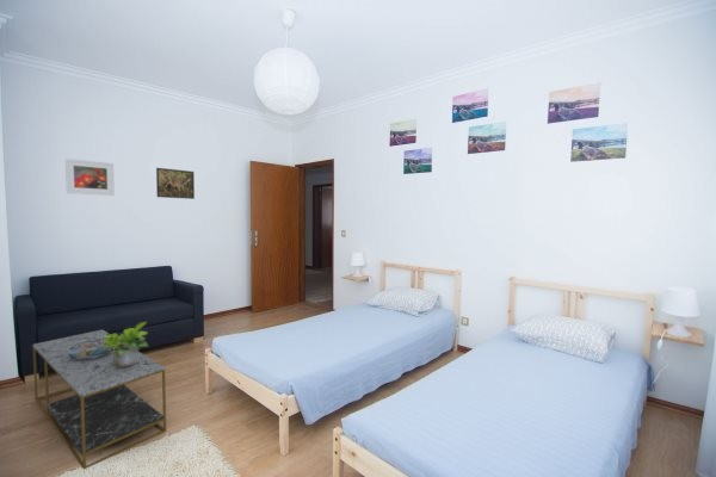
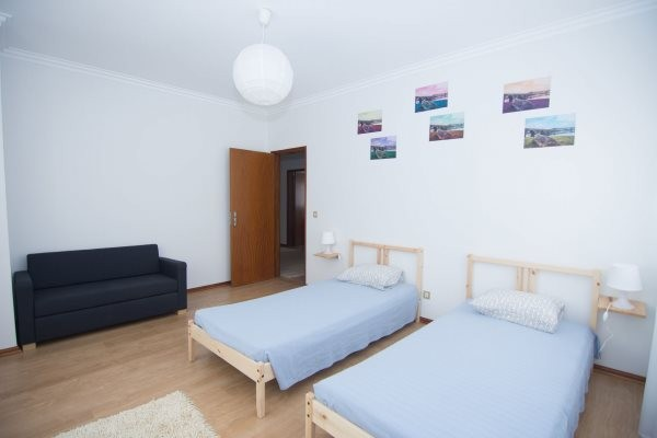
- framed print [64,157,116,197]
- coffee table [32,329,167,471]
- potted plant [101,321,149,367]
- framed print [155,167,196,200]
- decorative bowl [68,339,115,360]
